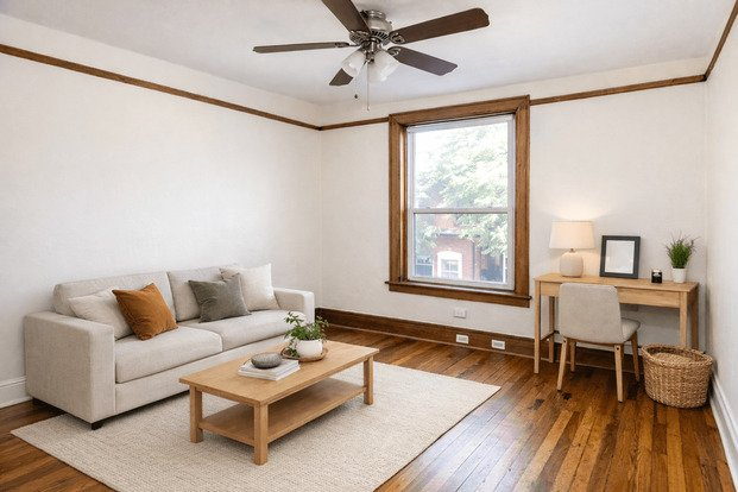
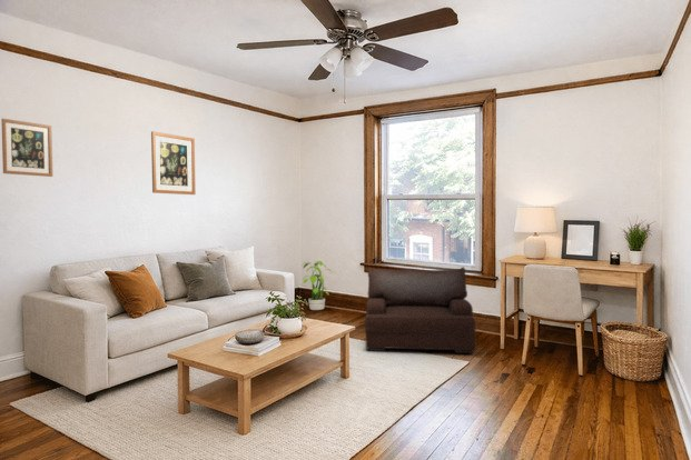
+ potted plant [299,260,334,311]
+ armchair [363,267,476,354]
+ wall art [0,118,53,178]
+ wall art [150,130,197,196]
